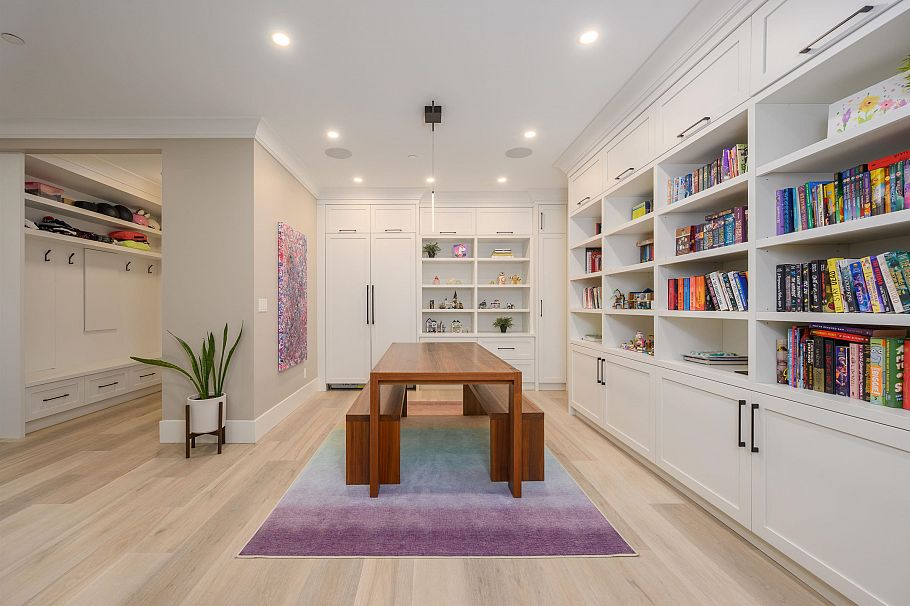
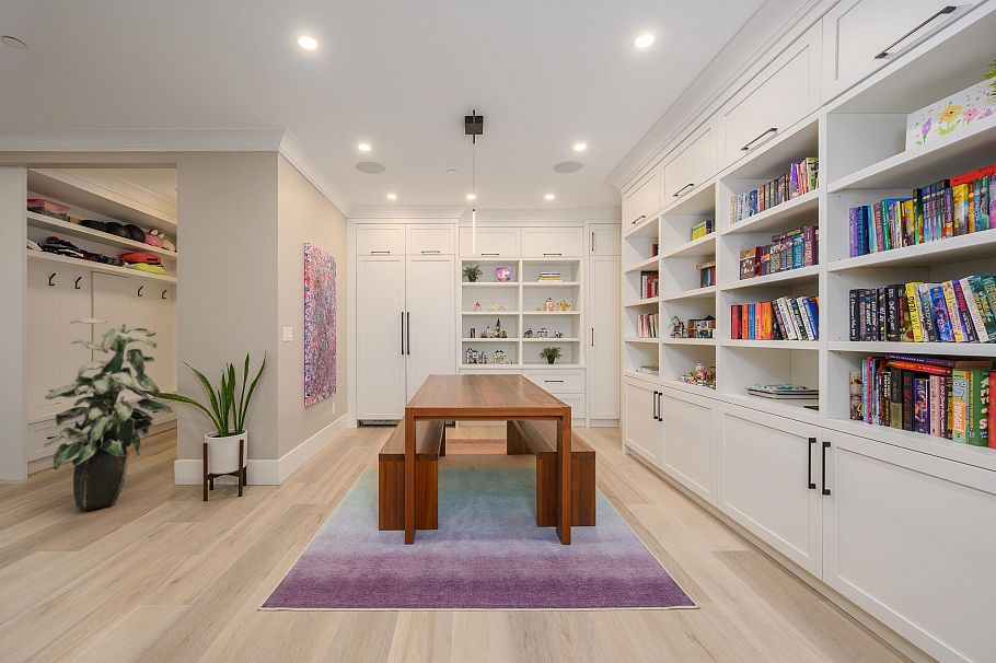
+ indoor plant [42,317,173,511]
